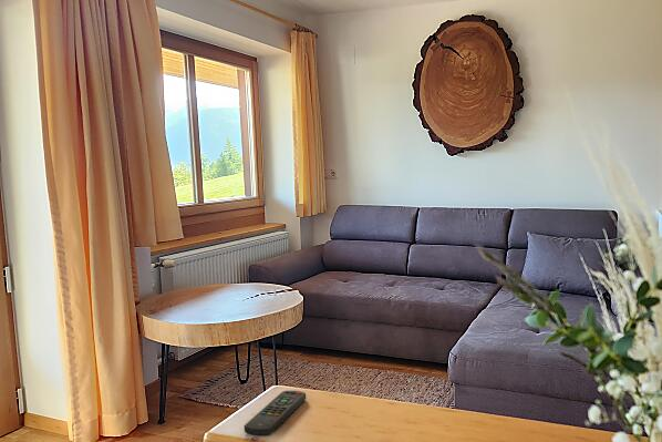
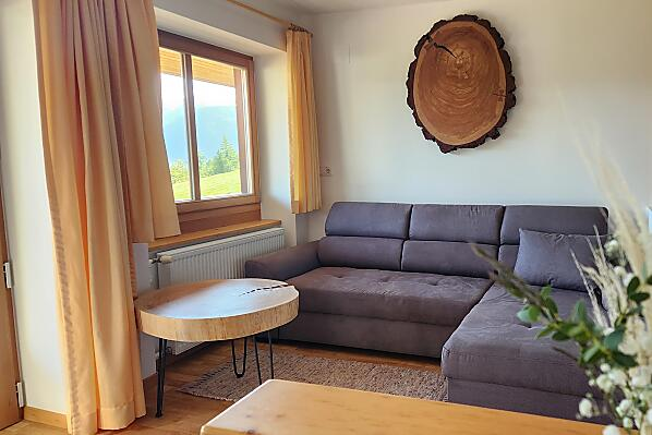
- remote control [244,390,307,438]
